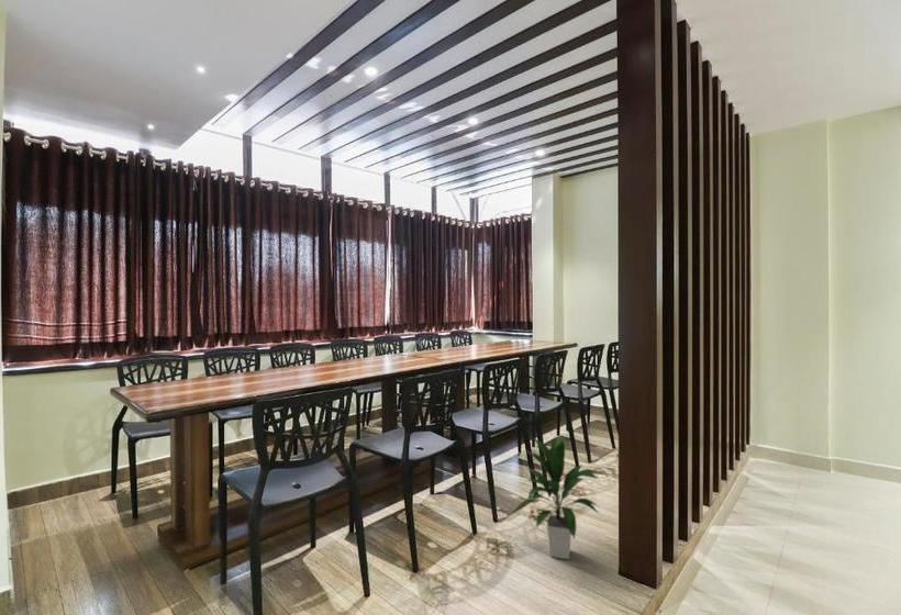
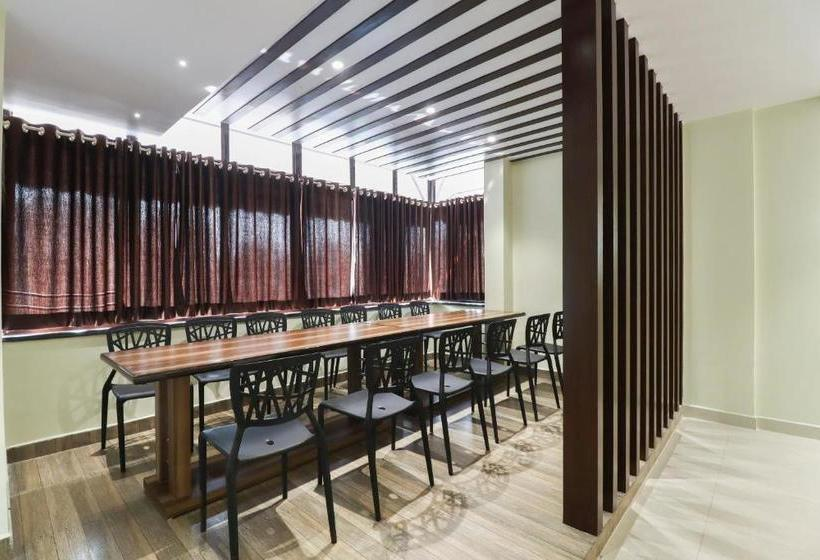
- indoor plant [510,435,603,560]
